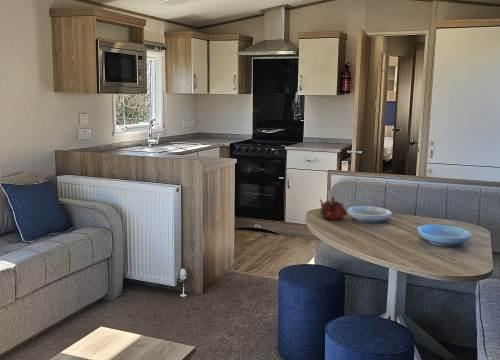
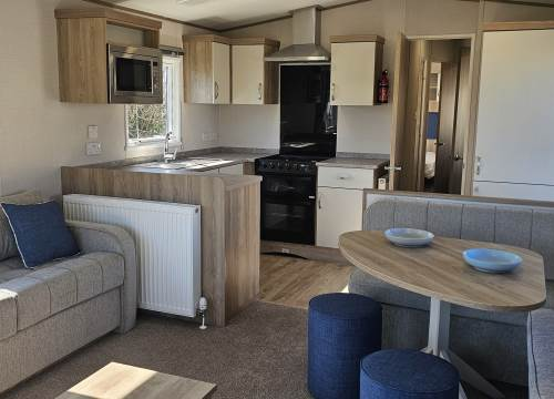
- teapot [318,196,348,220]
